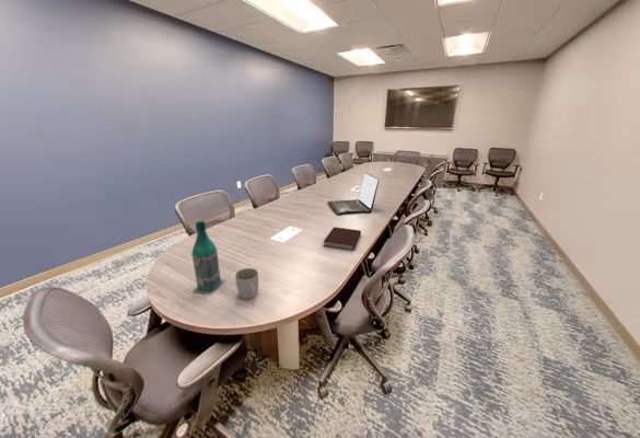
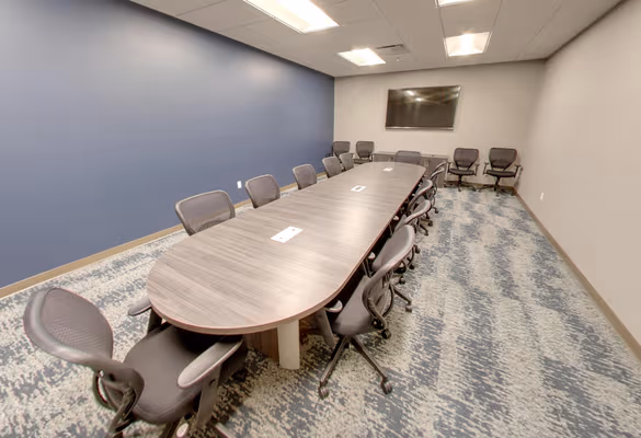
- notebook [323,227,362,252]
- mug [234,267,259,300]
- bottle [191,220,226,296]
- laptop [327,171,380,216]
